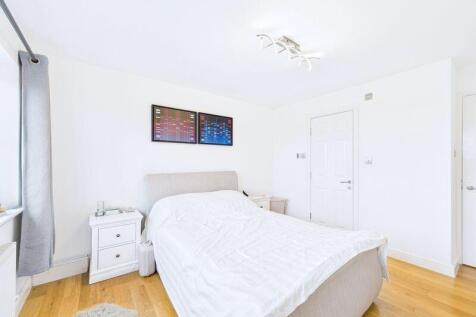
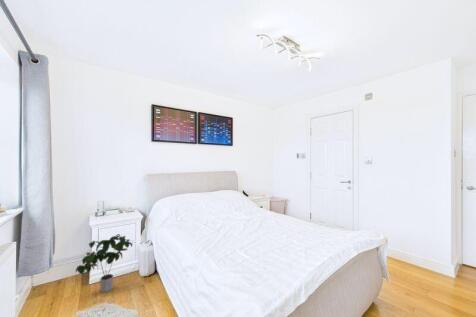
+ potted plant [75,235,133,293]
